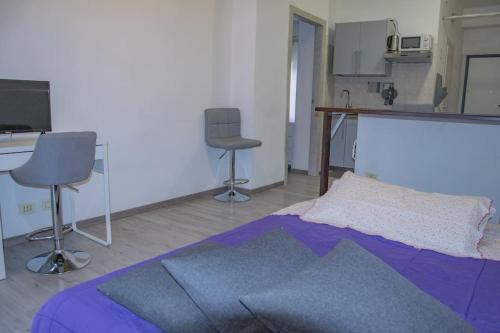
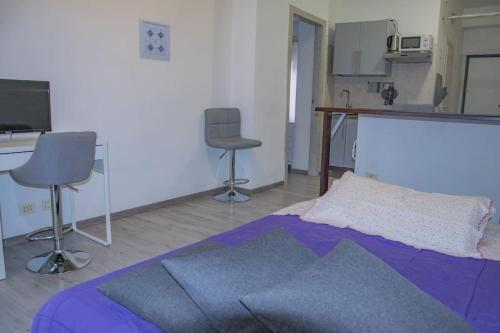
+ wall art [138,18,172,63]
